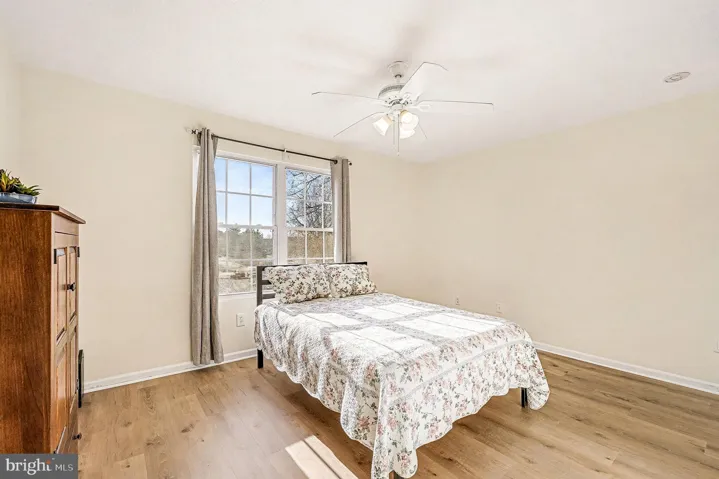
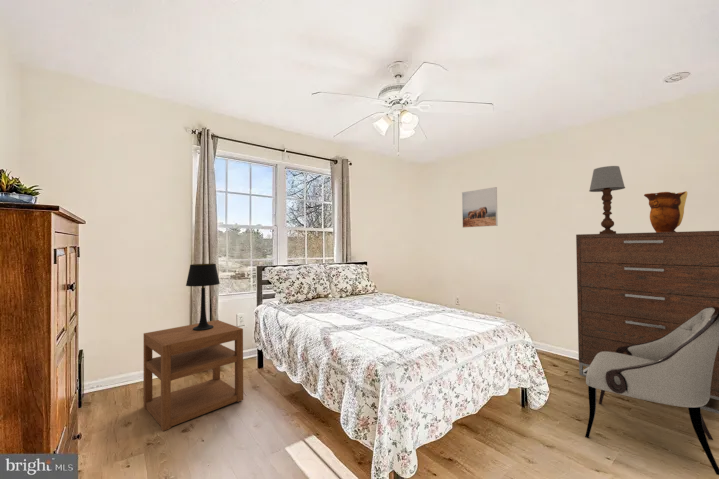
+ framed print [461,186,499,229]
+ table lamp [185,263,221,331]
+ dresser [575,230,719,415]
+ armchair [584,307,719,476]
+ nightstand [143,319,244,432]
+ table lamp [588,165,626,234]
+ decorative vase [643,190,688,232]
